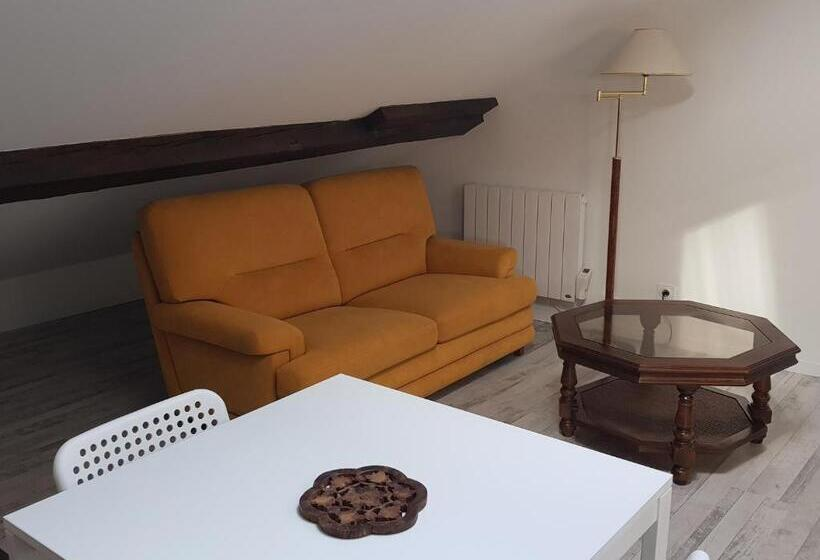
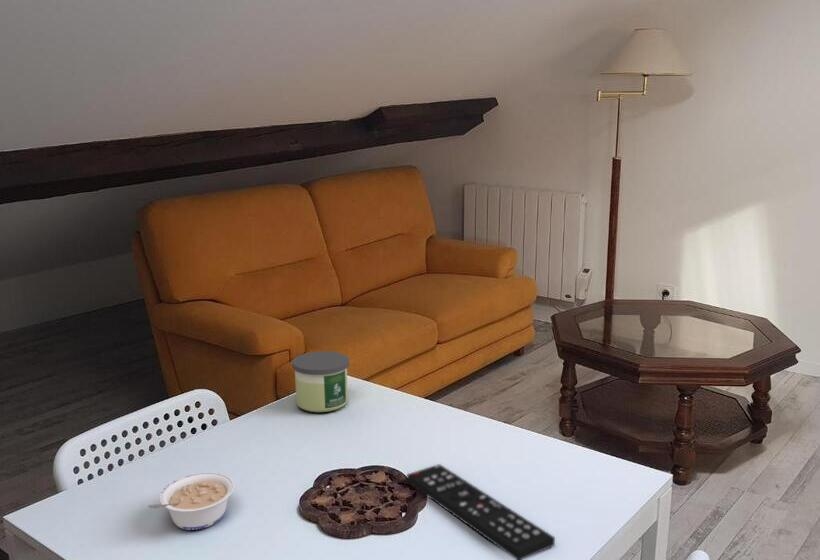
+ legume [147,471,235,531]
+ candle [291,350,350,413]
+ remote control [406,463,556,560]
